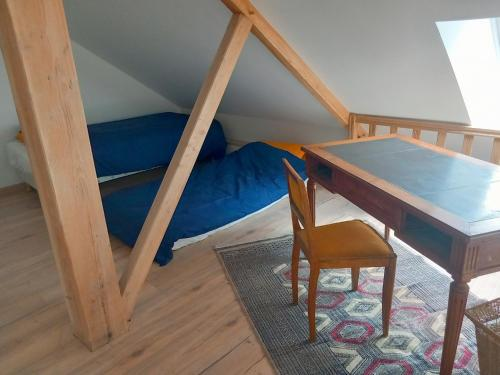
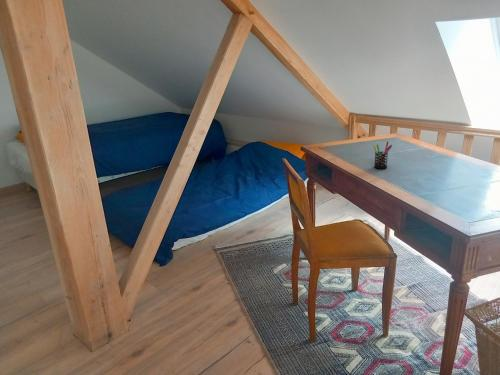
+ pen holder [372,140,393,170]
